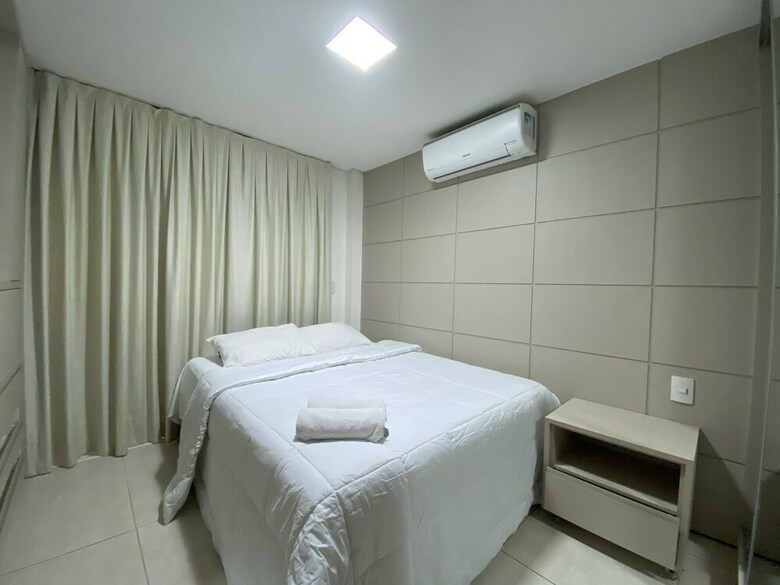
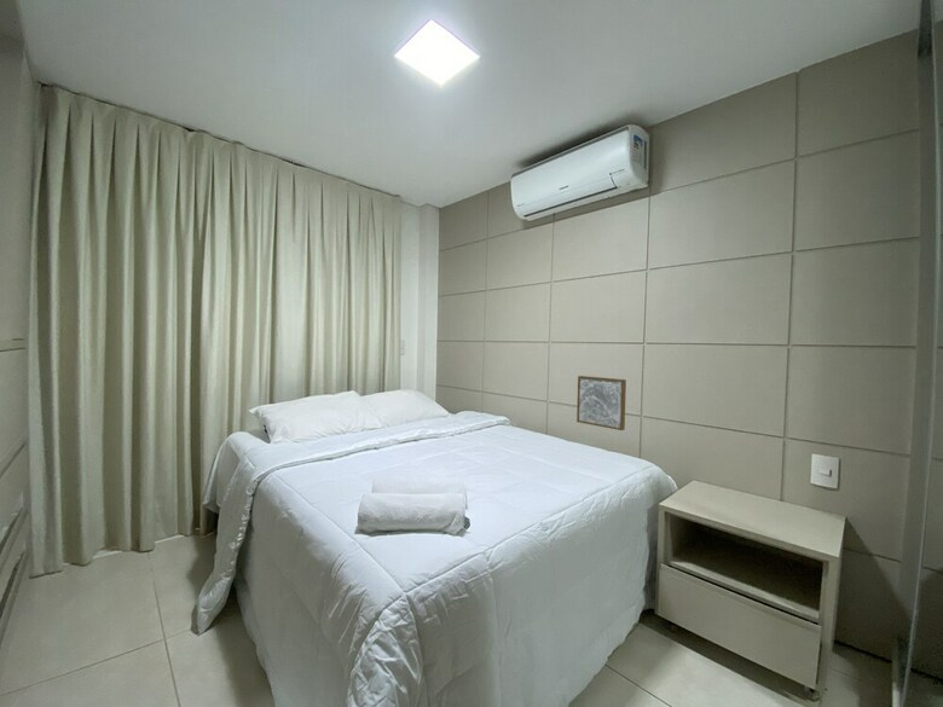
+ wall art [575,375,627,431]
